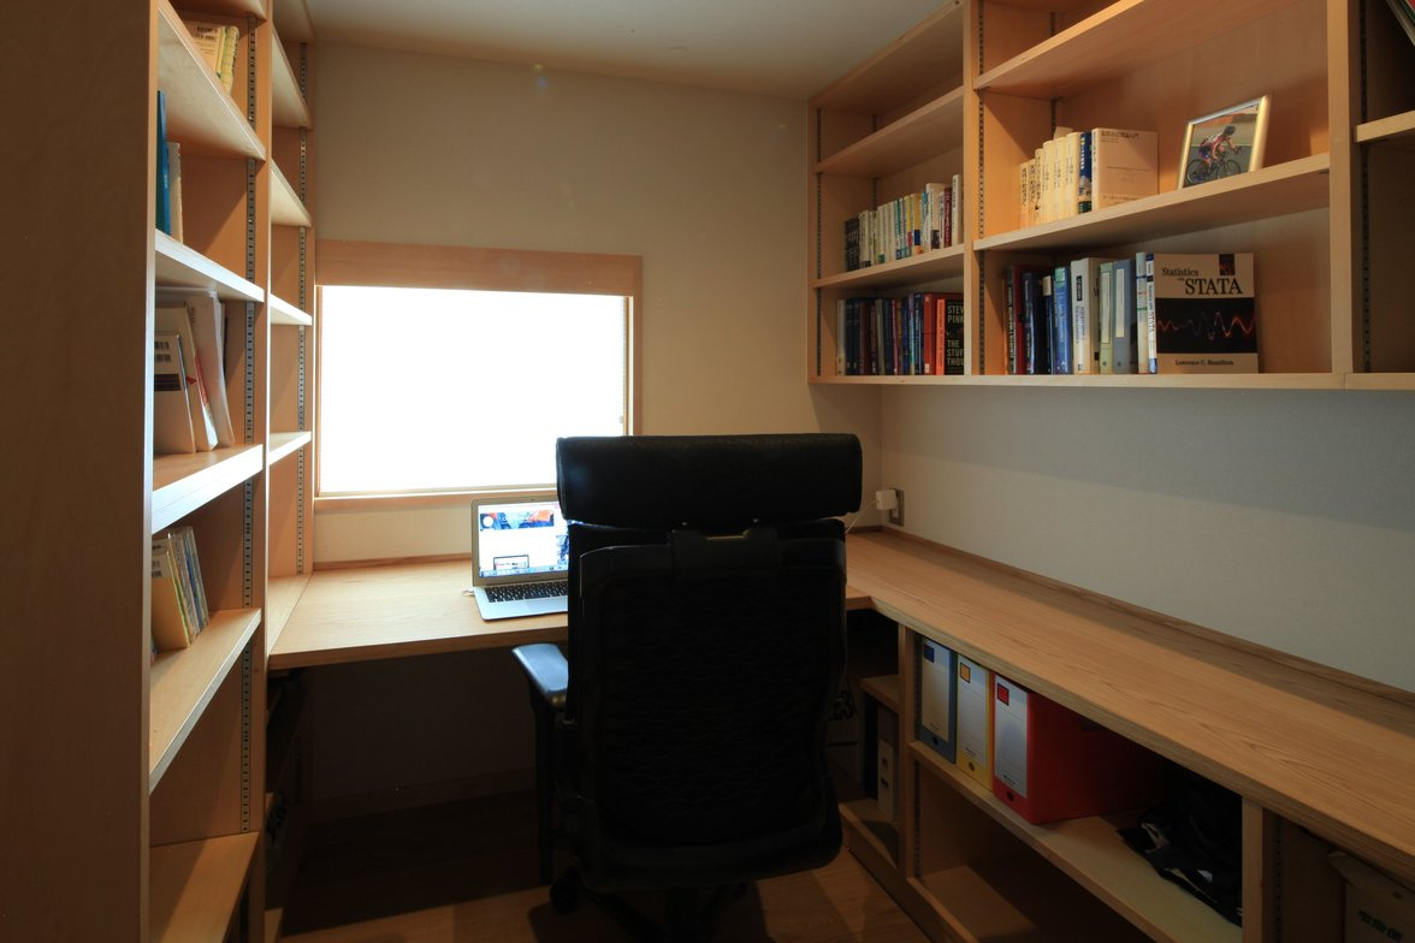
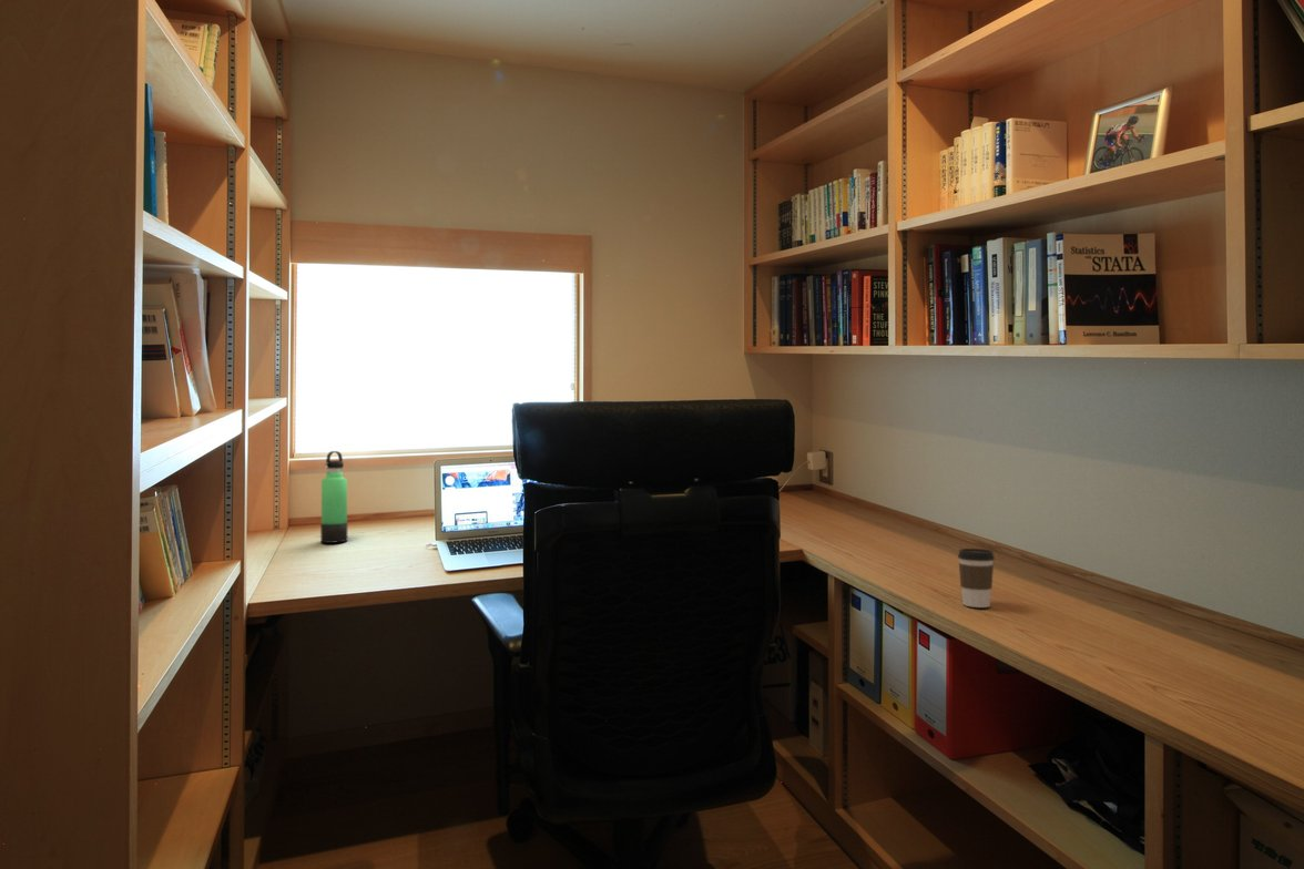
+ thermos bottle [319,450,348,544]
+ coffee cup [957,548,996,609]
